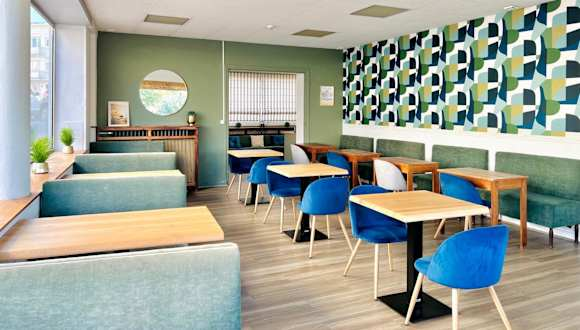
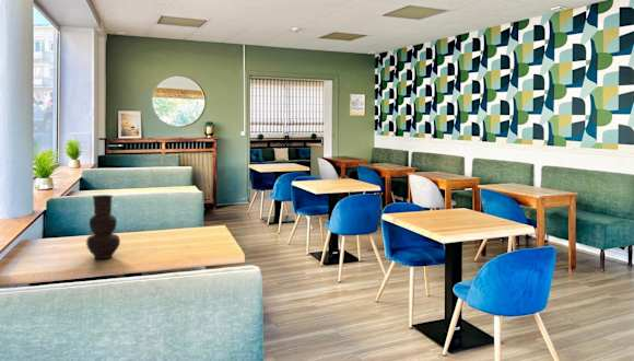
+ vase [84,194,121,259]
